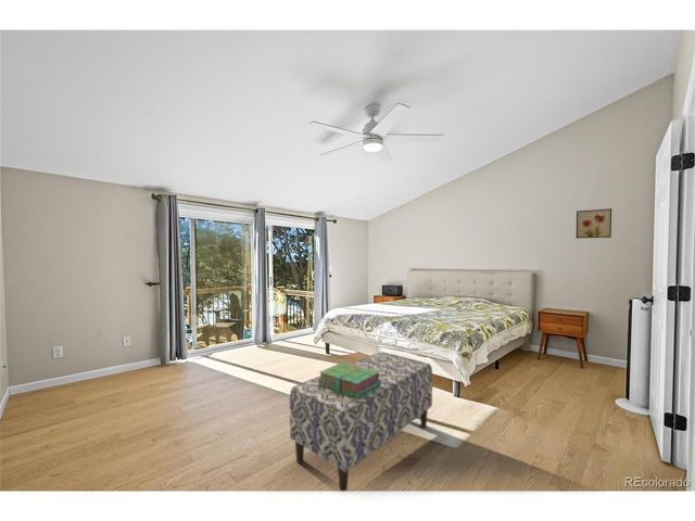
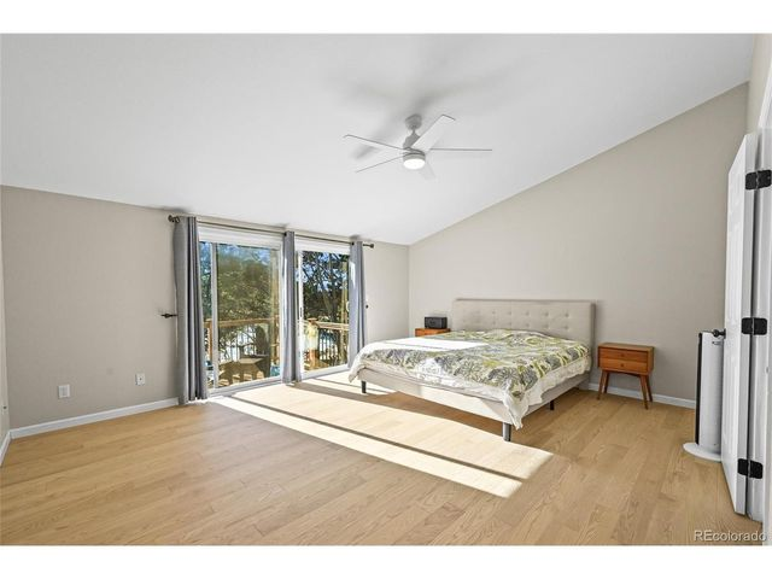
- wall art [574,207,612,239]
- stack of books [317,361,381,399]
- bench [289,351,433,492]
